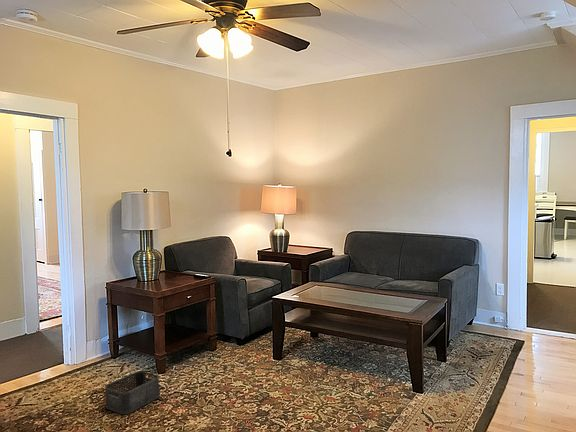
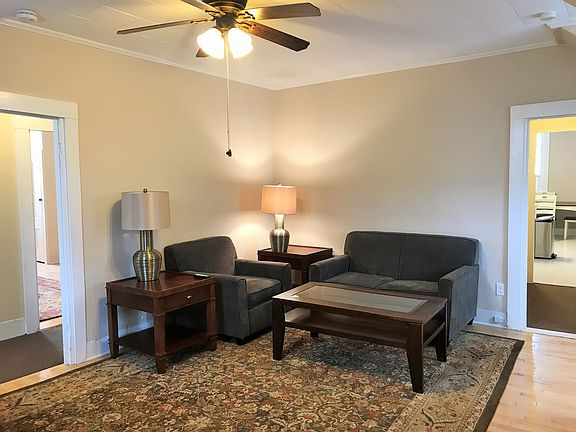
- storage bin [104,370,161,415]
